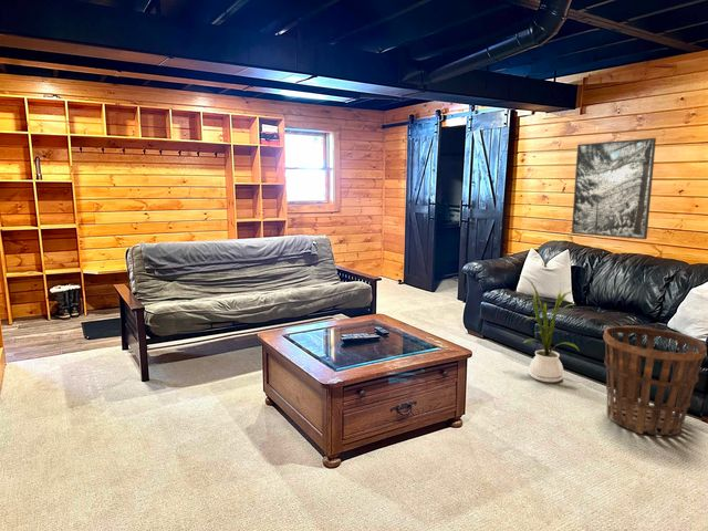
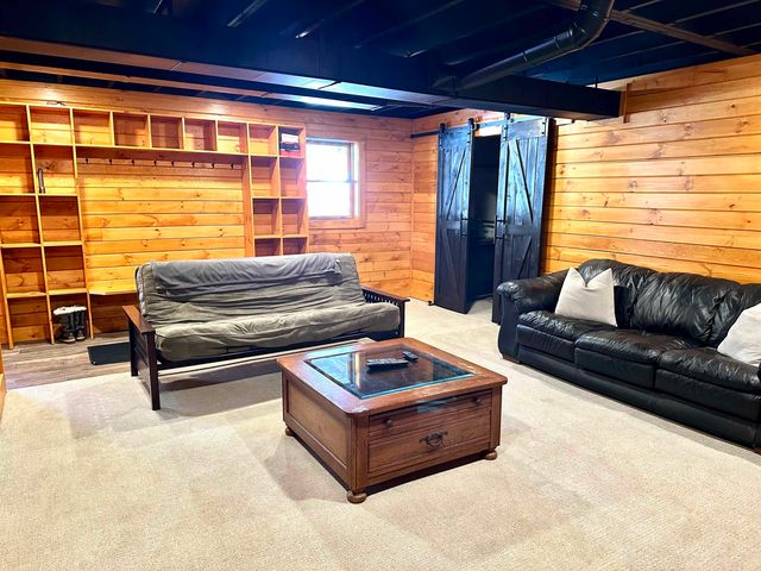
- basket [602,325,708,437]
- house plant [520,274,581,383]
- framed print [571,137,657,240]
